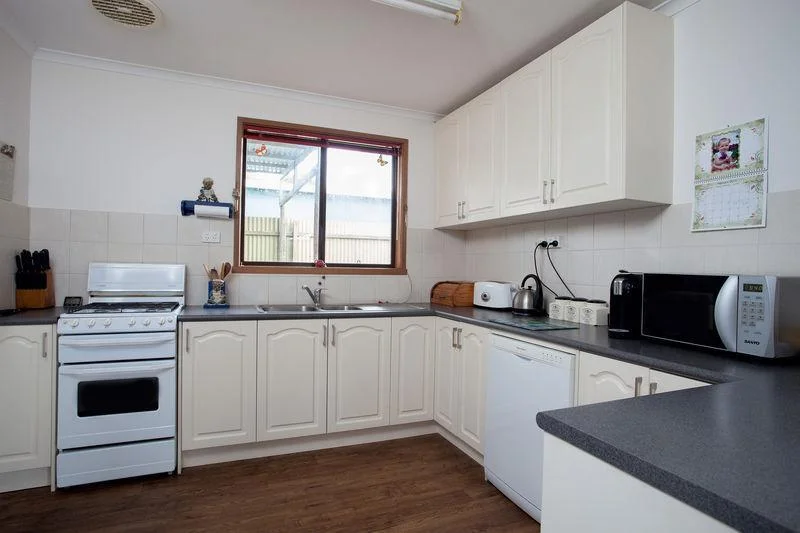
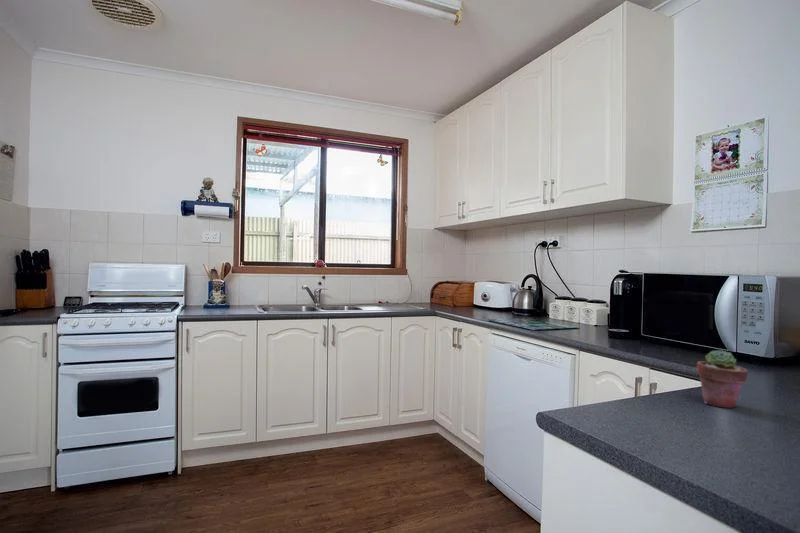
+ potted succulent [695,349,749,409]
